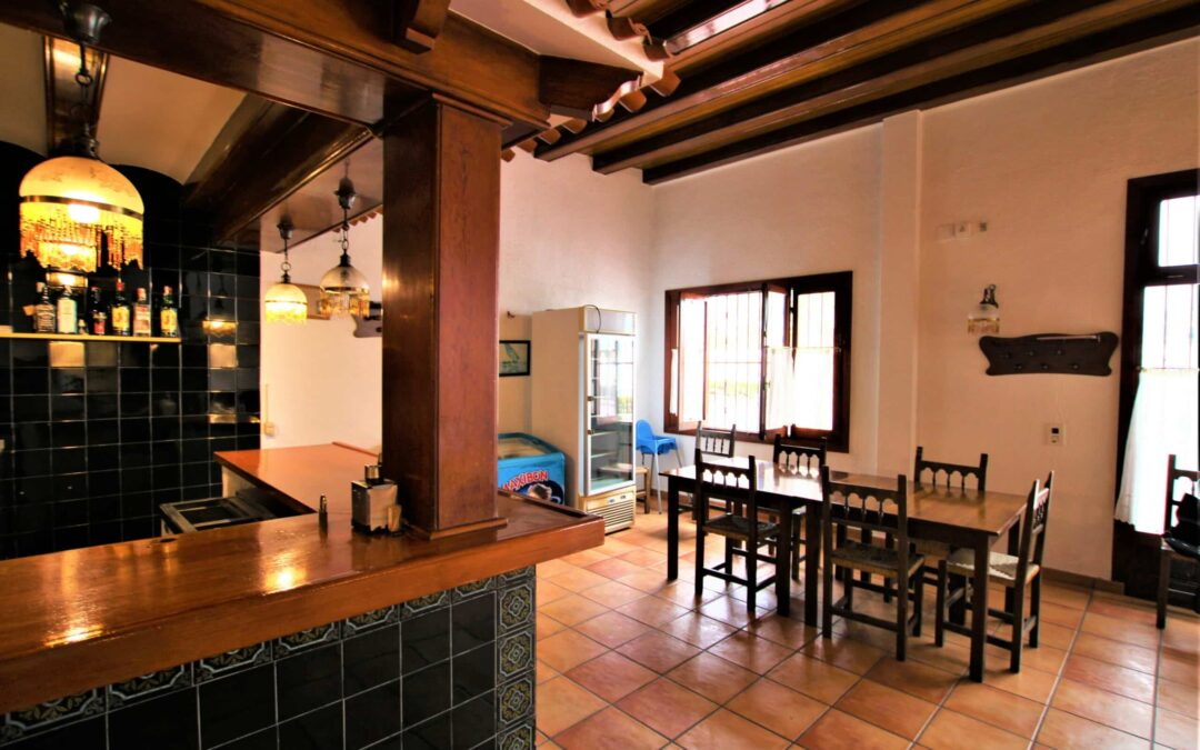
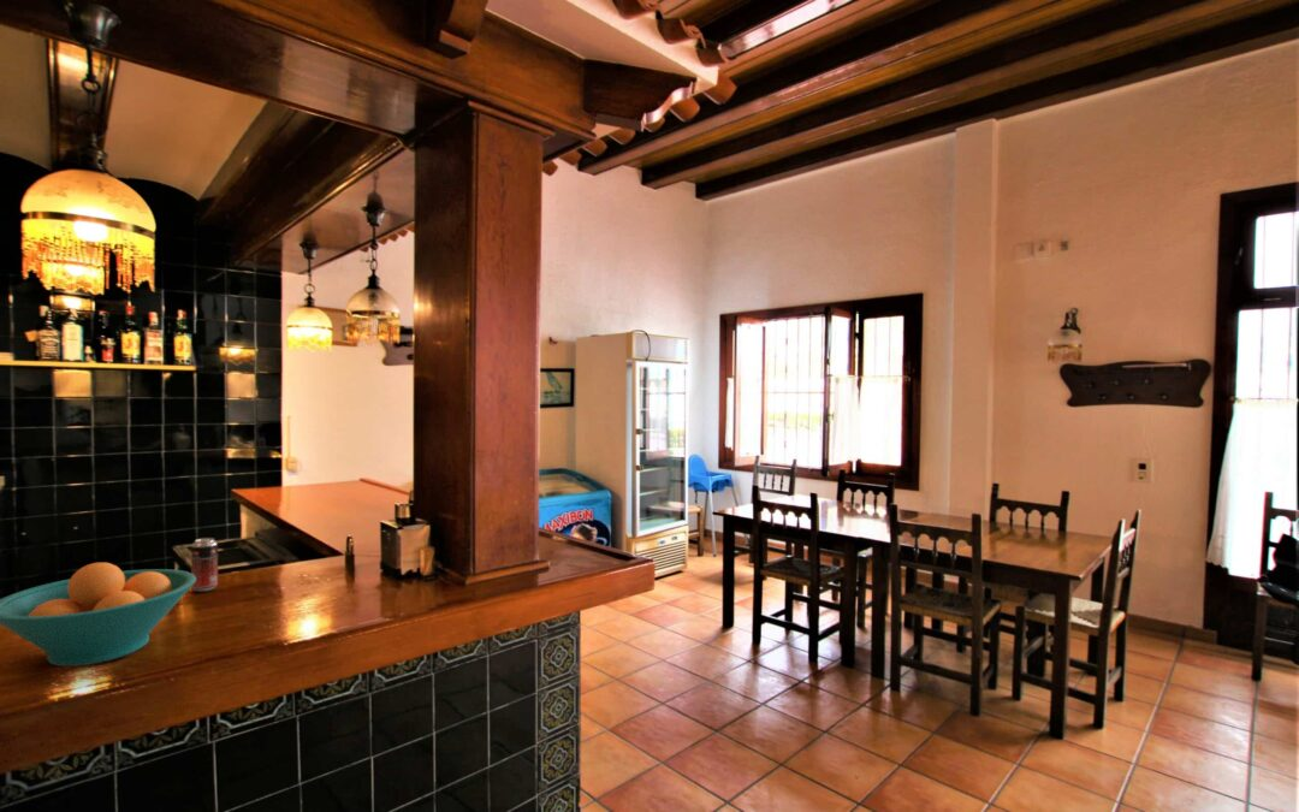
+ fruit bowl [0,562,196,668]
+ beverage can [190,537,219,593]
